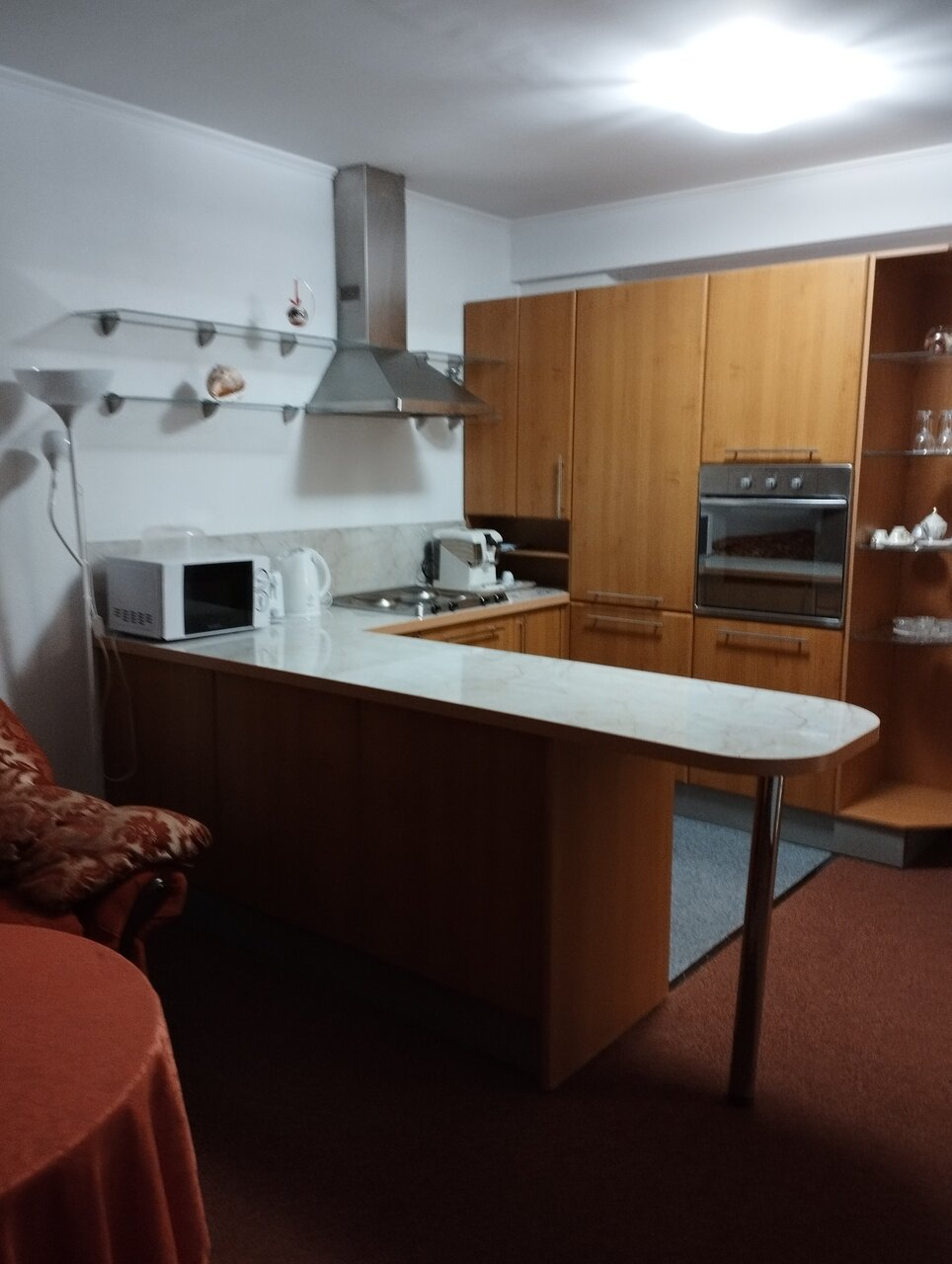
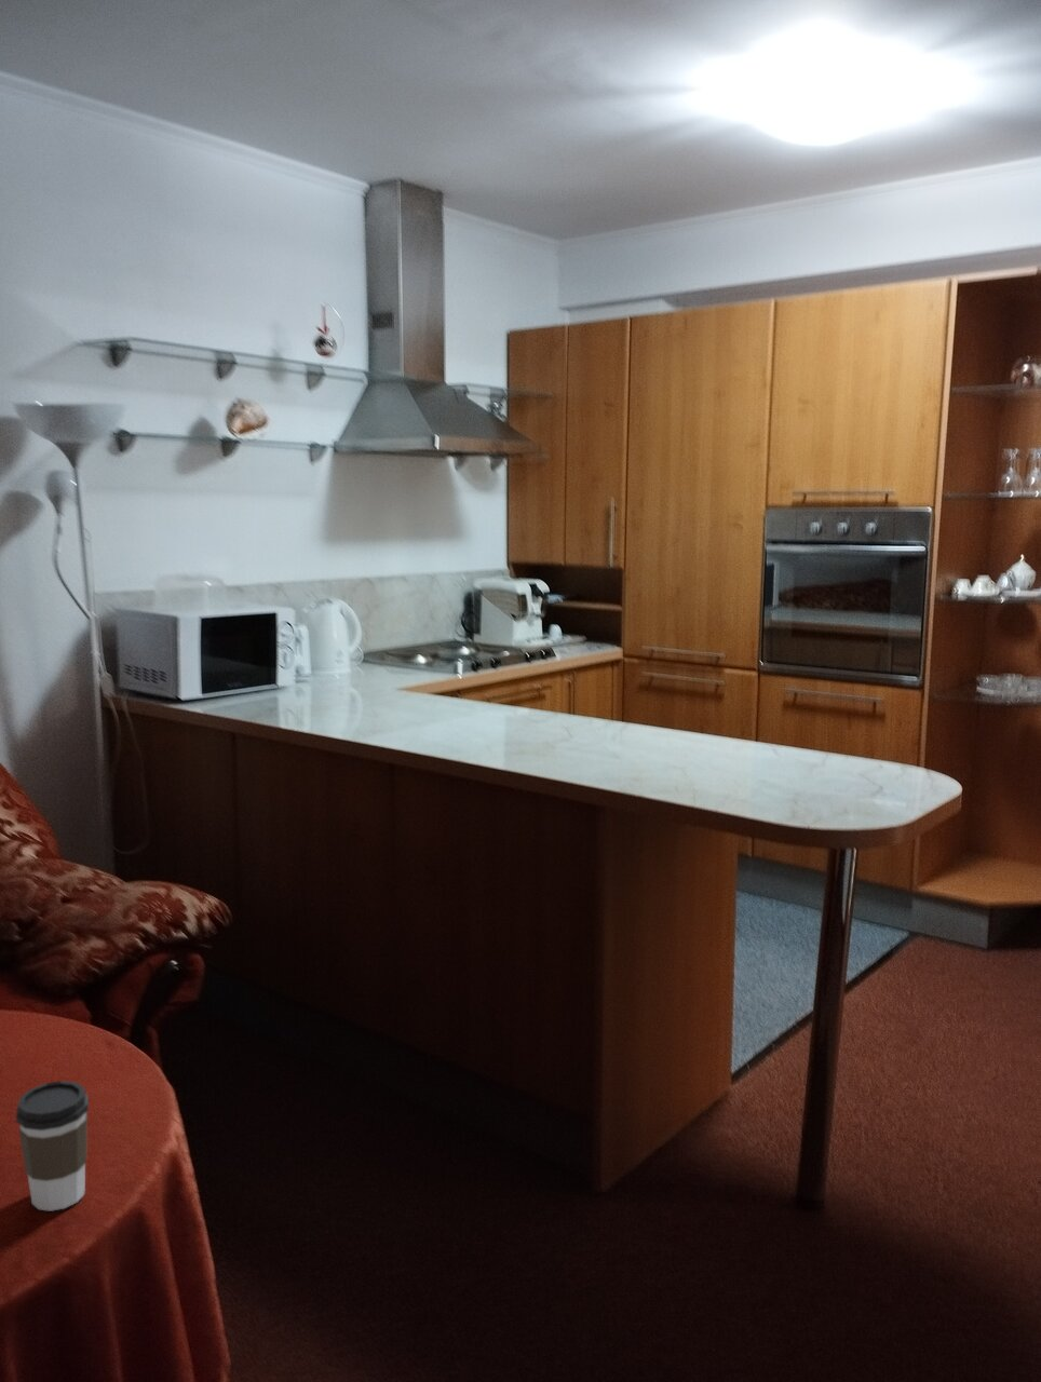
+ coffee cup [15,1080,90,1213]
